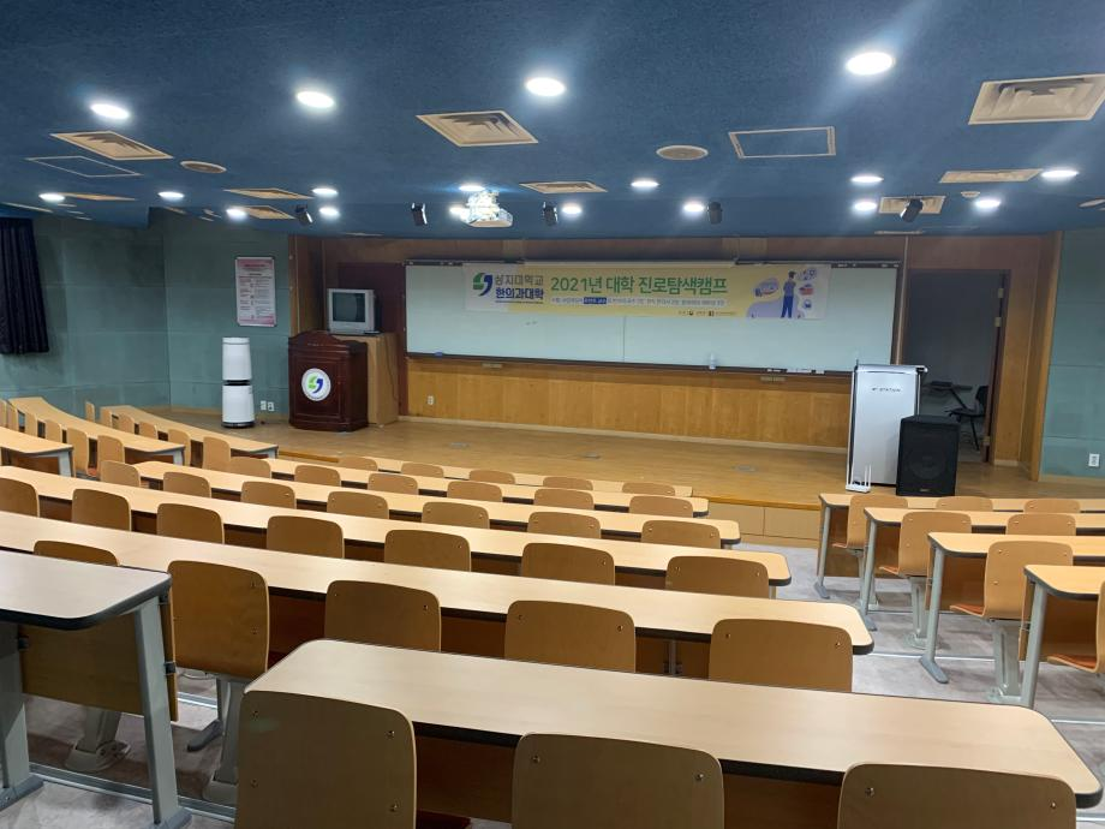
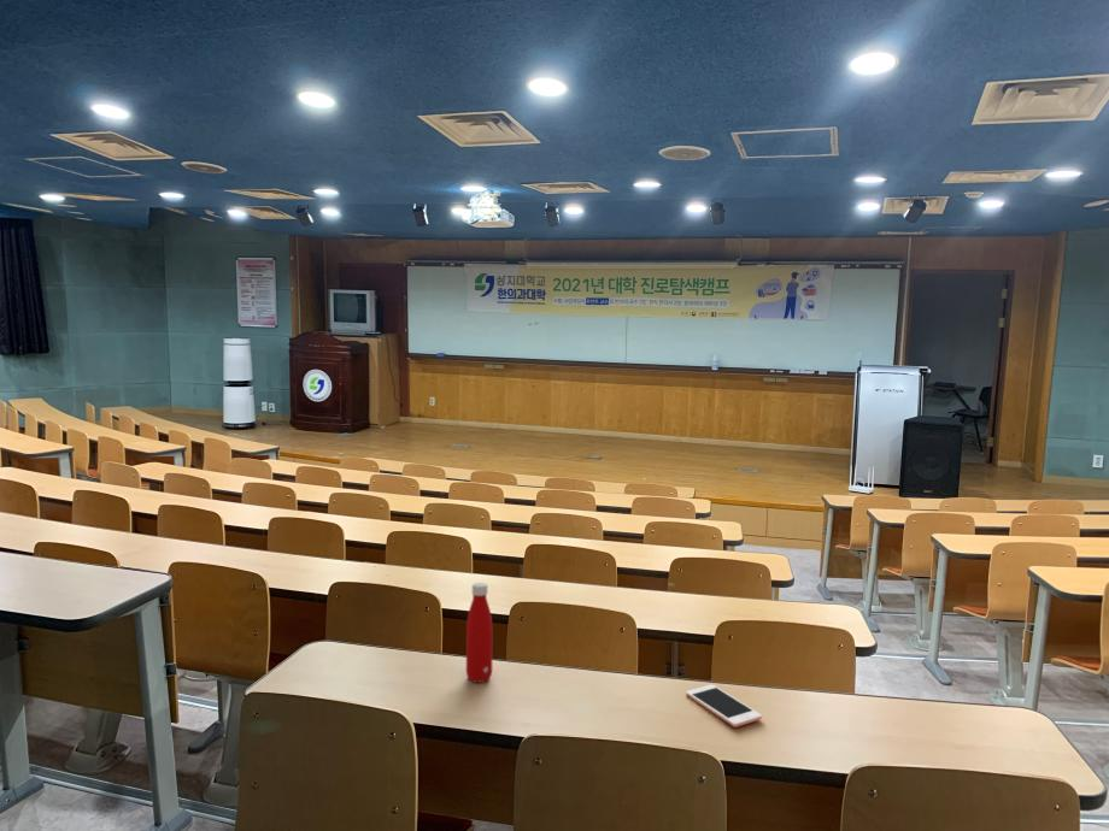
+ cell phone [685,683,763,729]
+ bottle [465,582,494,684]
